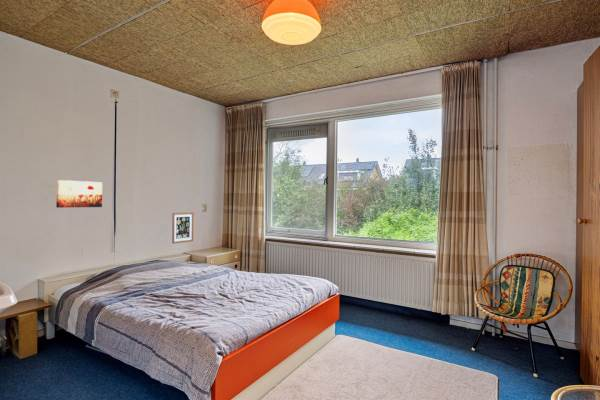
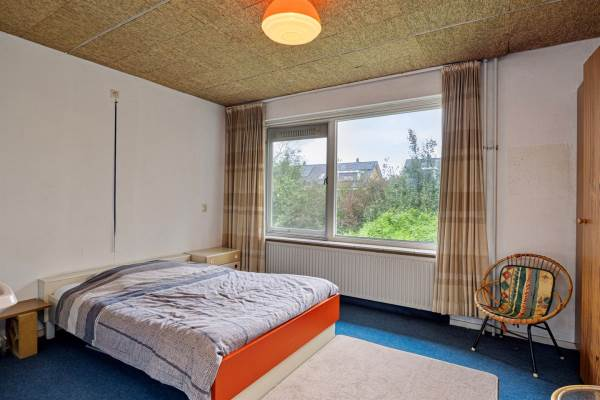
- wall art [55,179,103,209]
- wall art [171,211,194,244]
